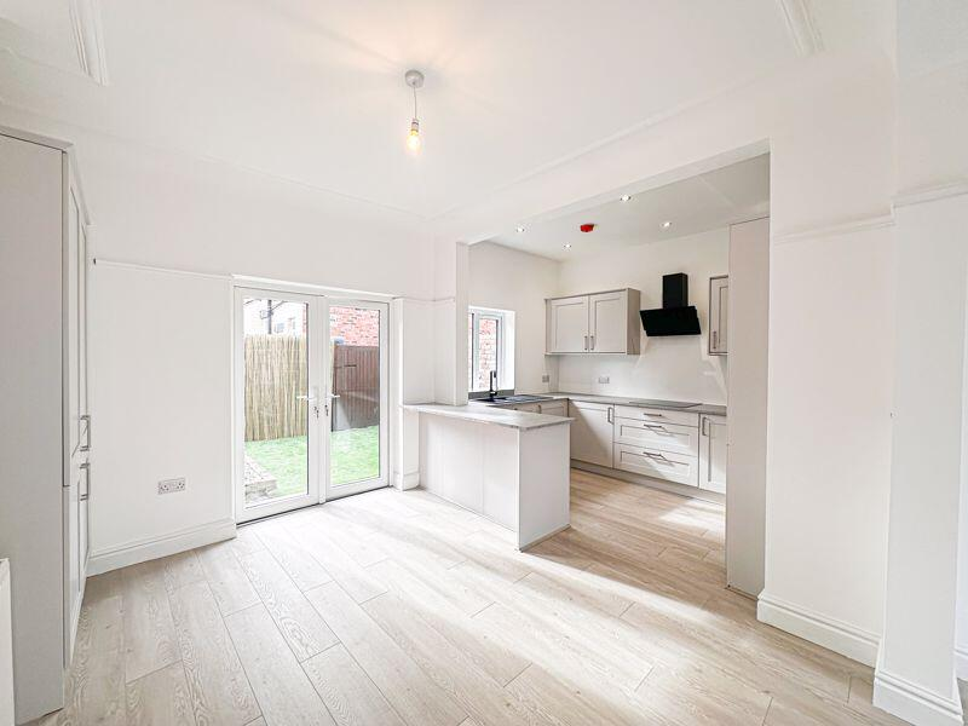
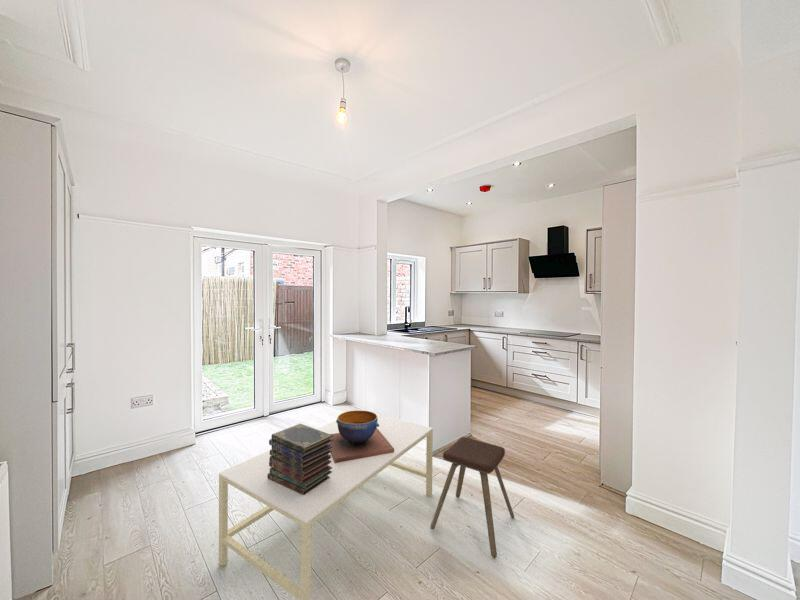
+ book stack [267,423,333,495]
+ music stool [430,436,516,559]
+ decorative bowl [328,409,394,463]
+ coffee table [218,409,434,600]
